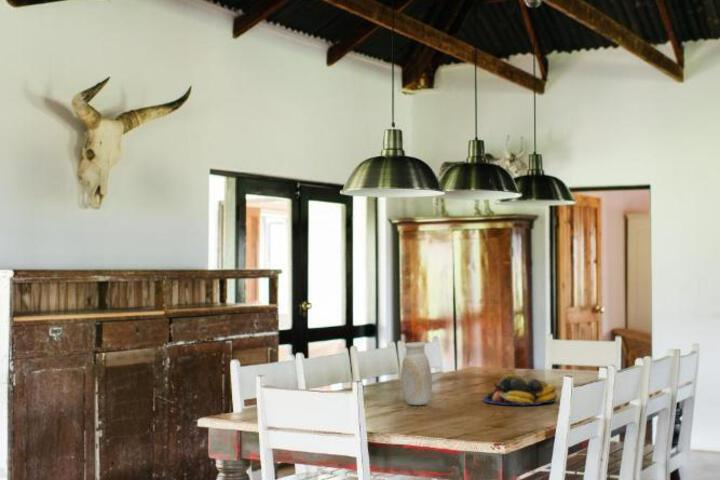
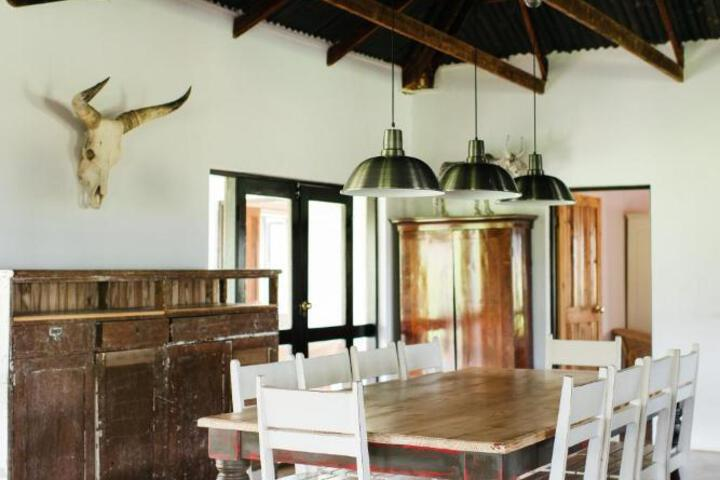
- vase [400,341,433,406]
- fruit bowl [482,373,558,406]
